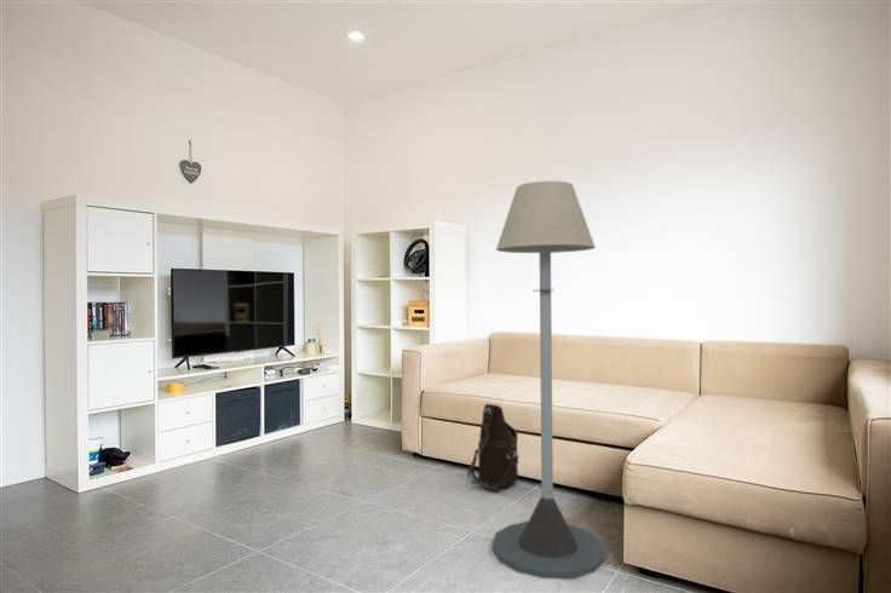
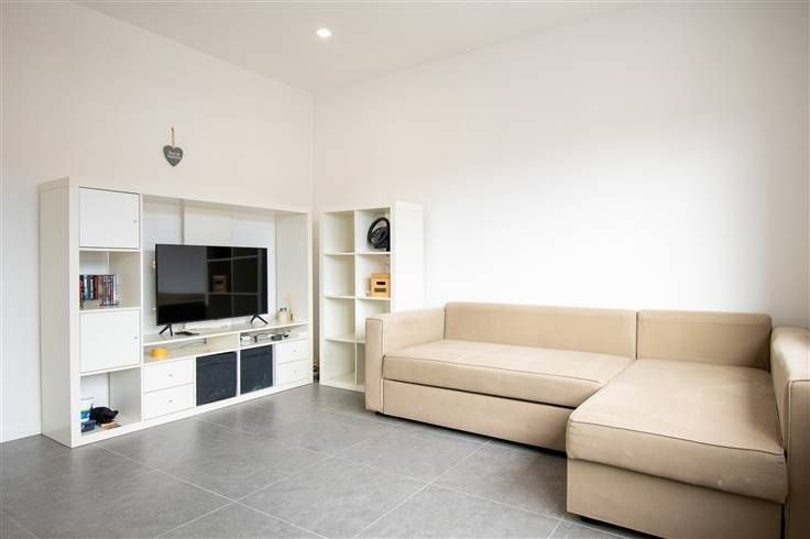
- shoulder bag [466,403,519,493]
- floor lamp [490,180,607,580]
